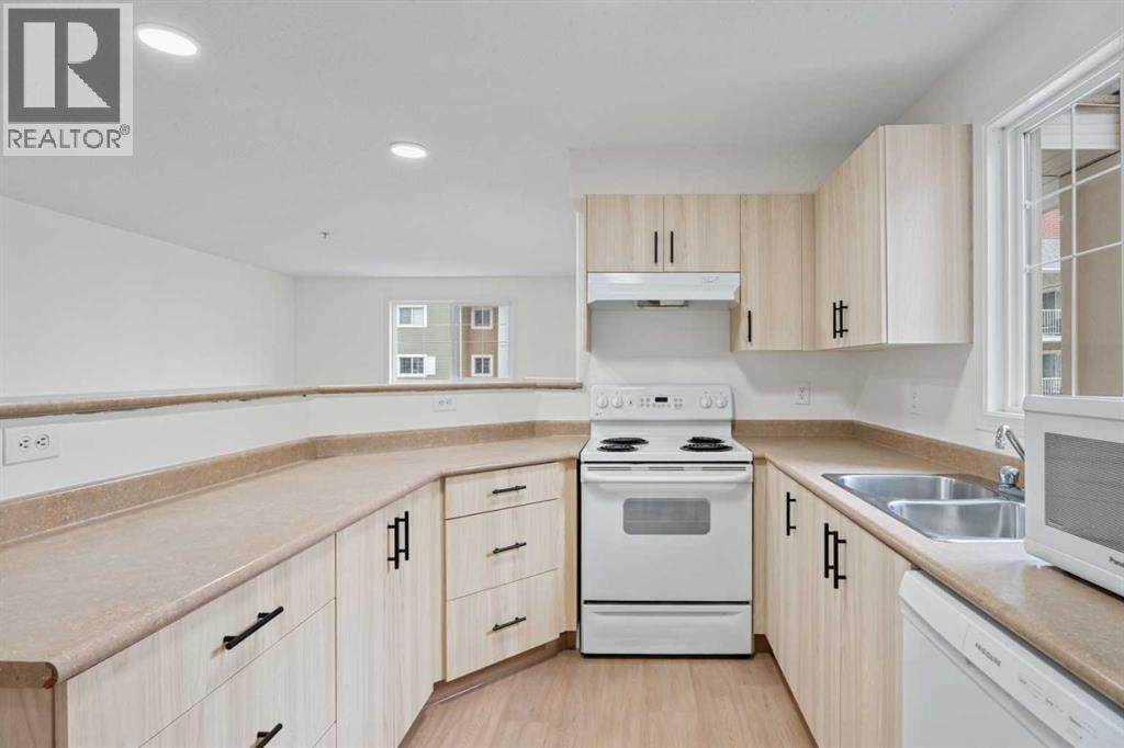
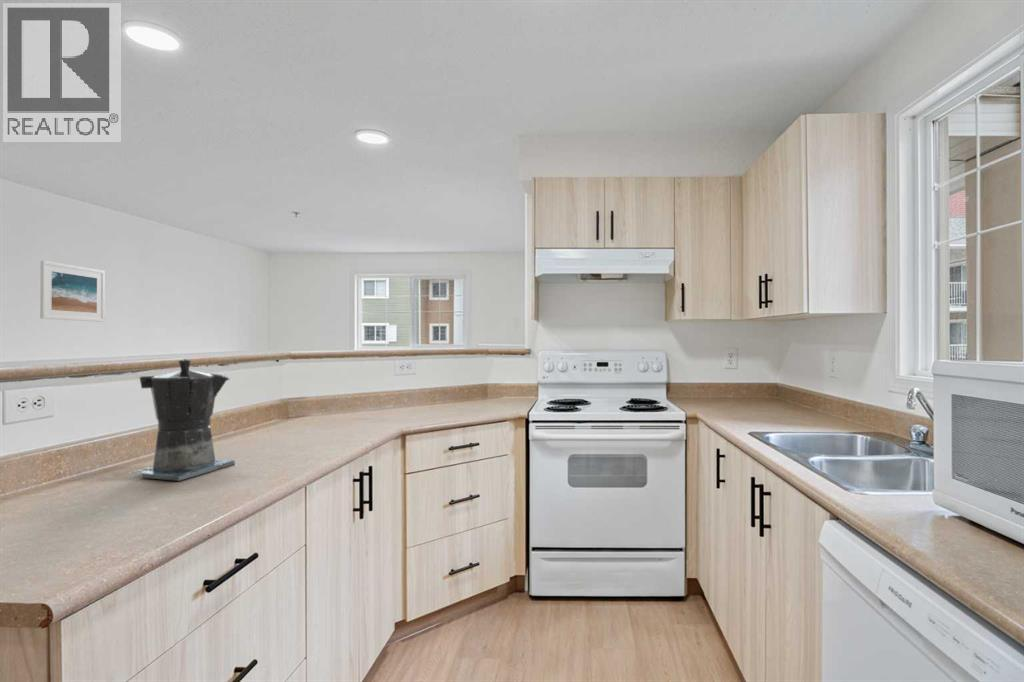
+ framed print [39,260,106,323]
+ coffee maker [132,358,236,482]
